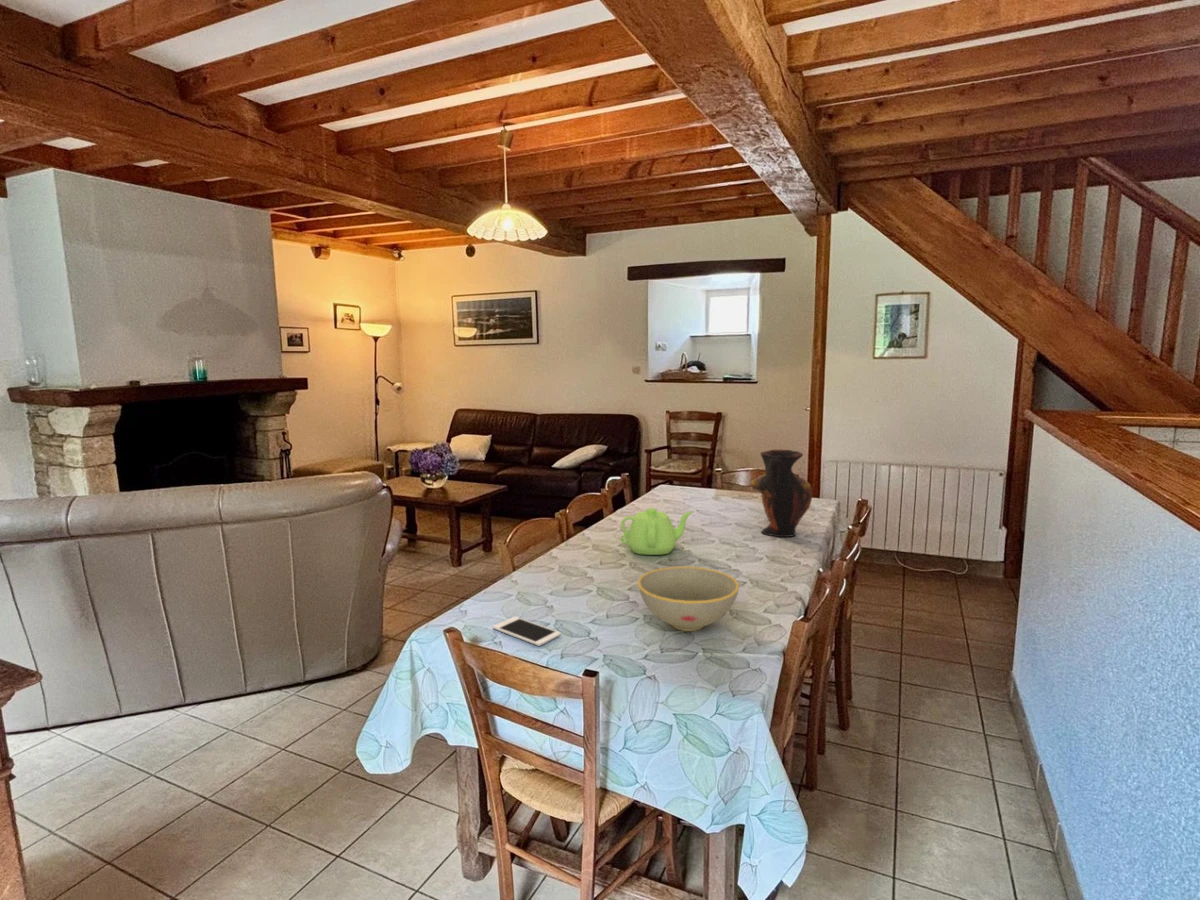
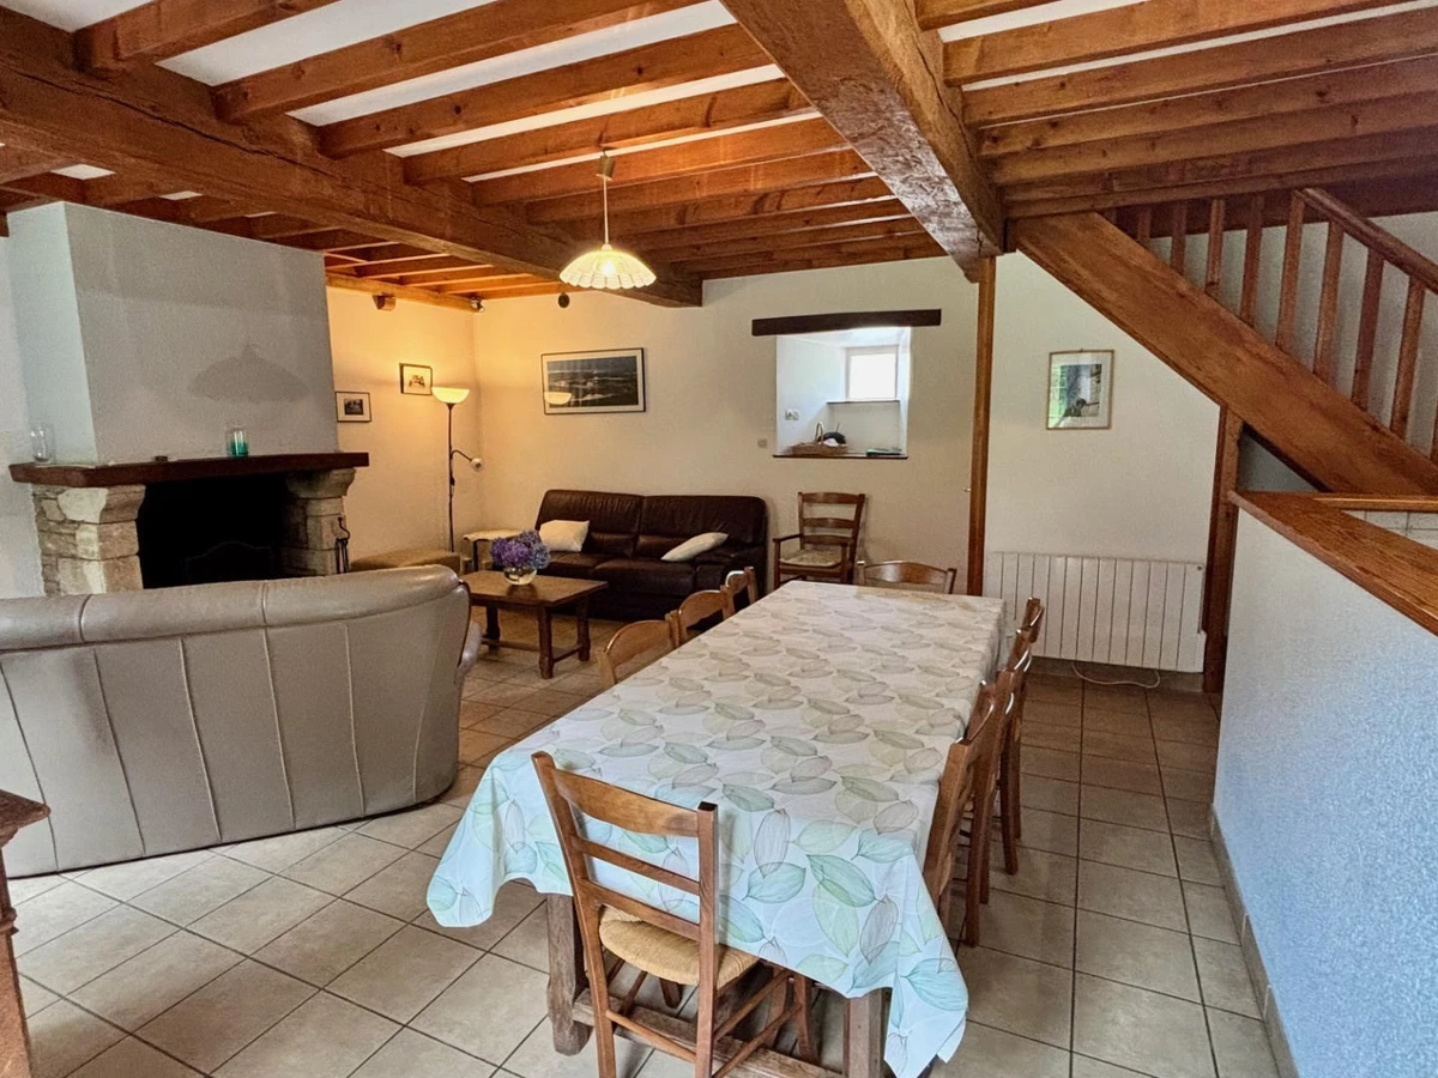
- cell phone [492,616,562,647]
- vase [750,449,813,538]
- bowl [636,565,740,632]
- teapot [619,507,694,556]
